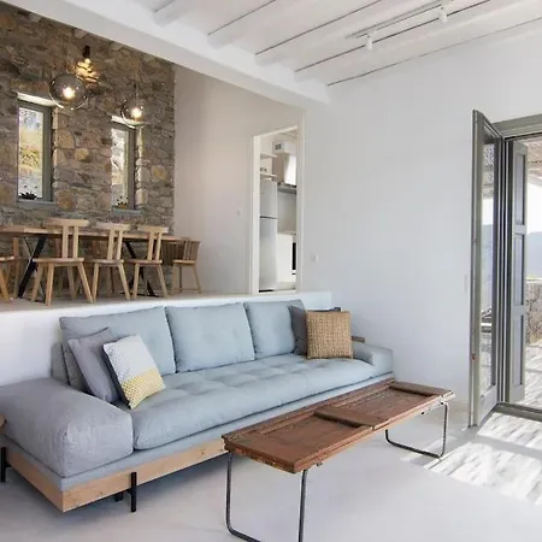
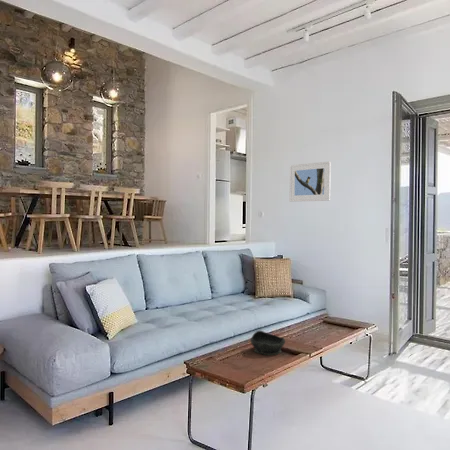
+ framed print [288,160,332,203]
+ bowl [250,330,286,356]
